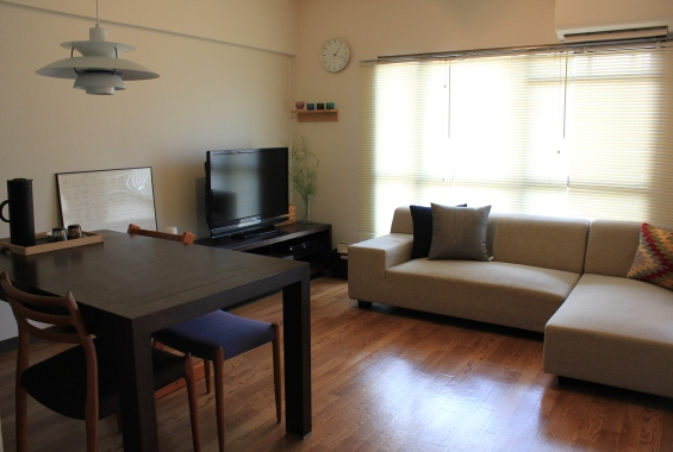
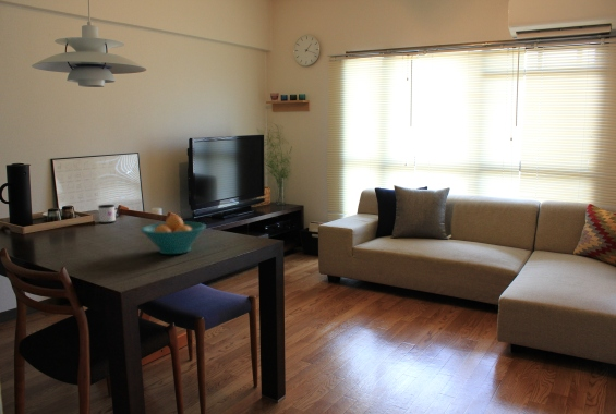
+ fruit bowl [140,215,207,255]
+ mug [97,204,122,224]
